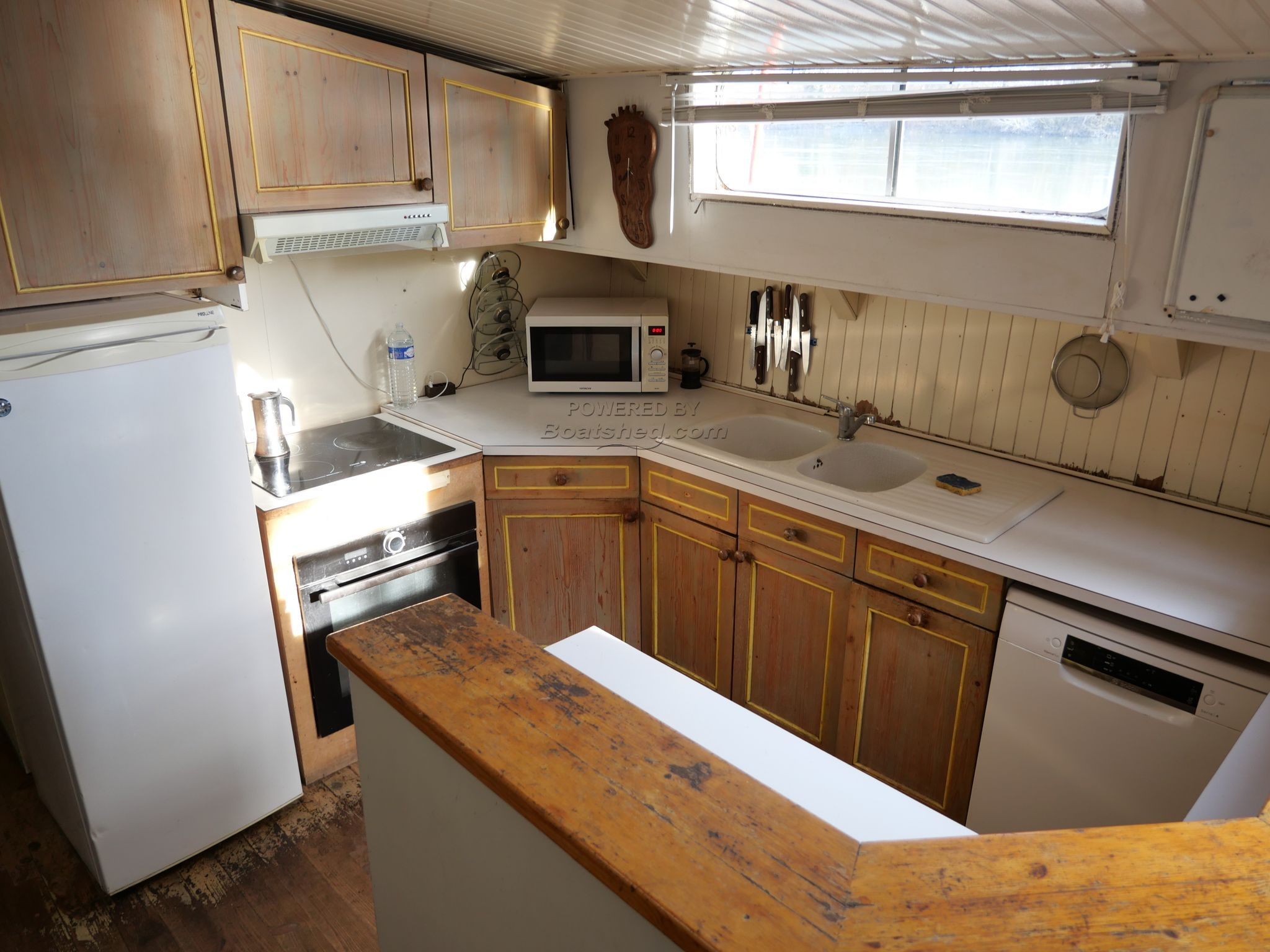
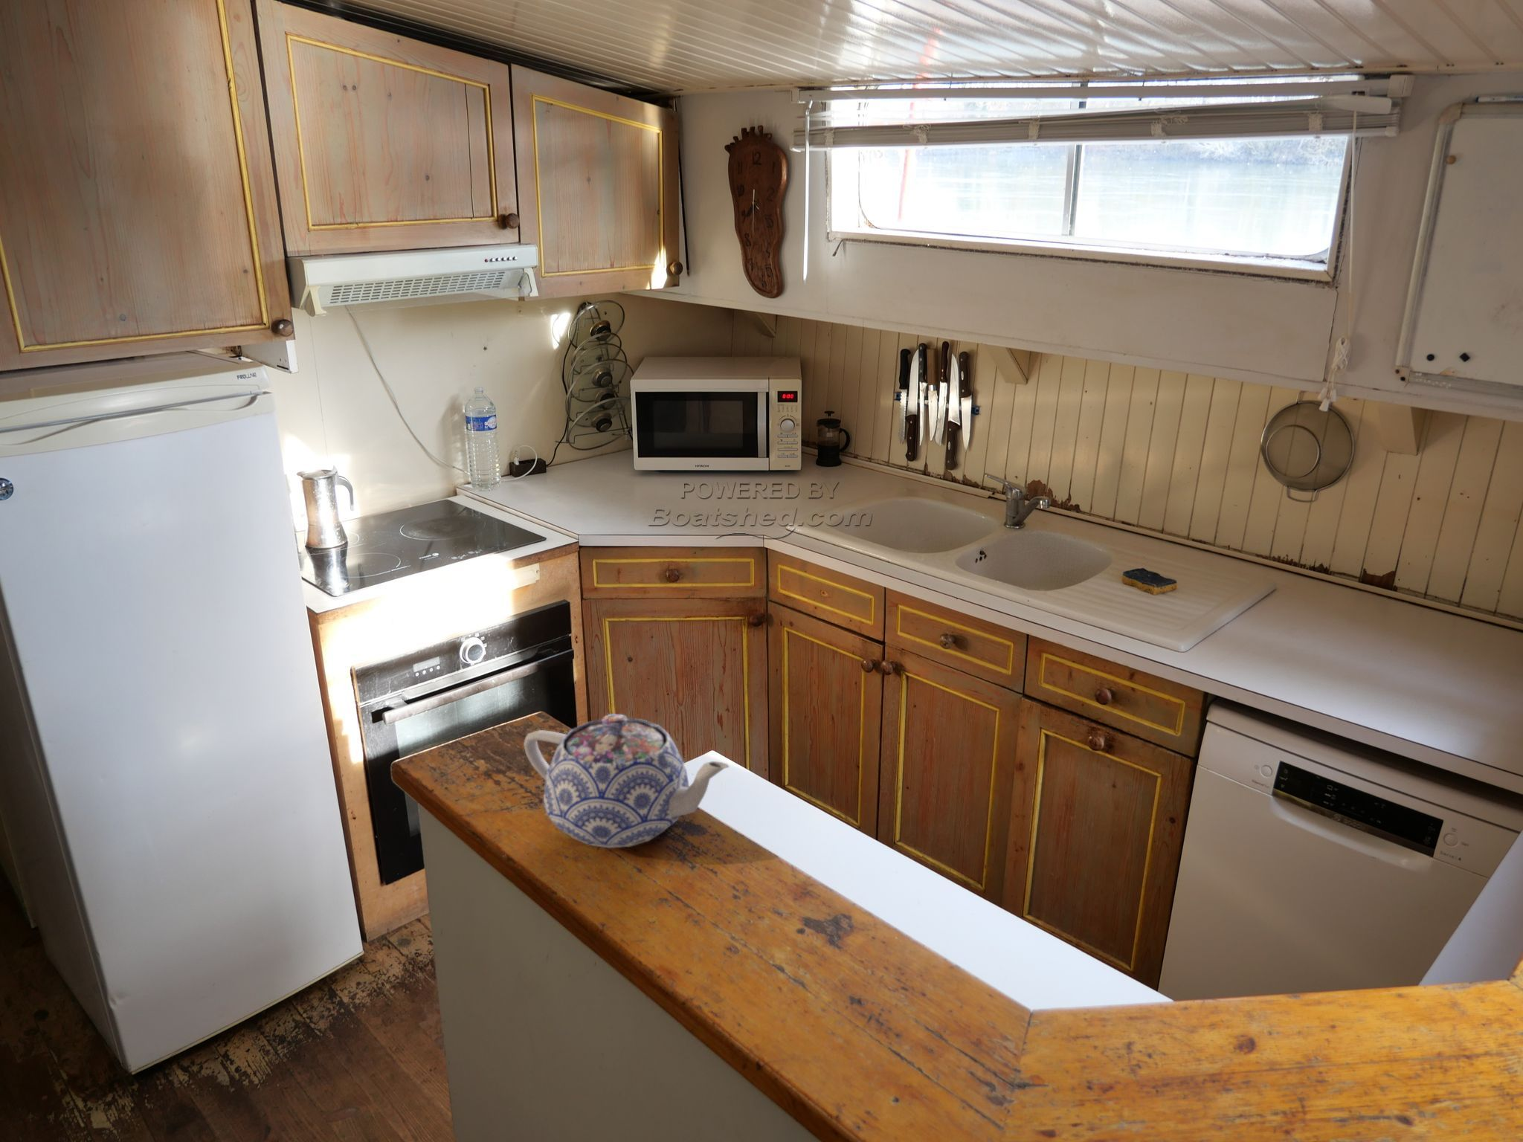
+ teapot [523,713,729,848]
